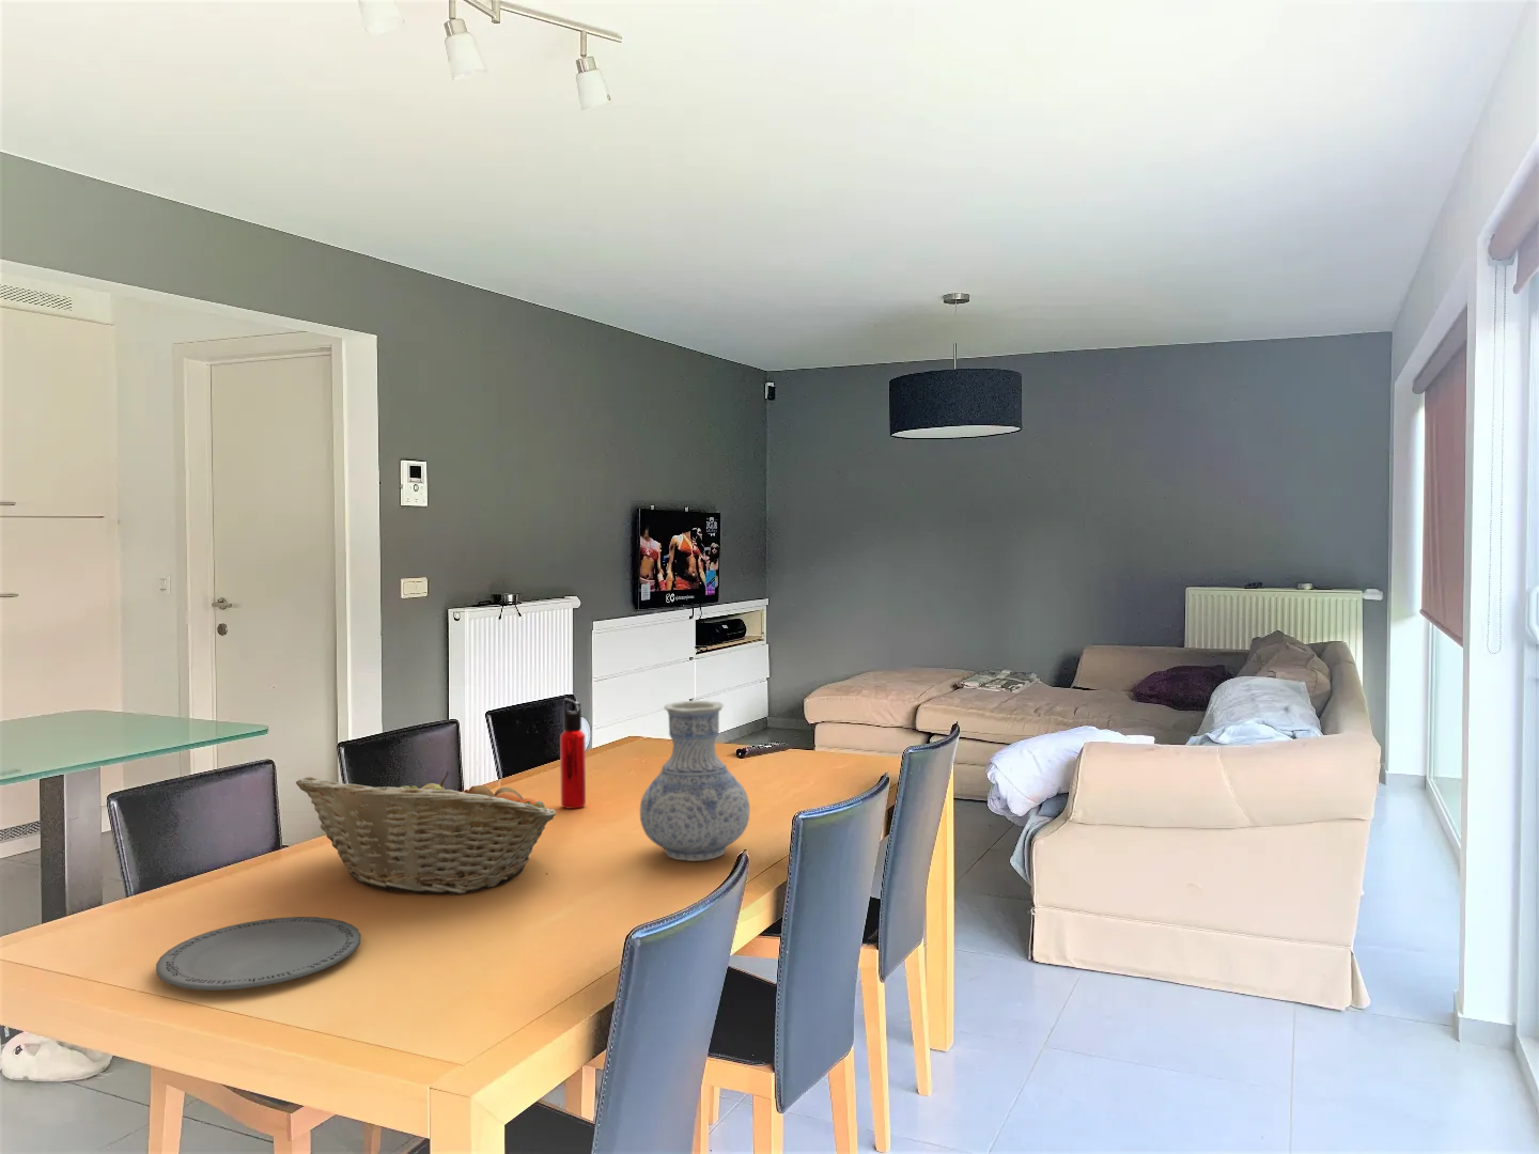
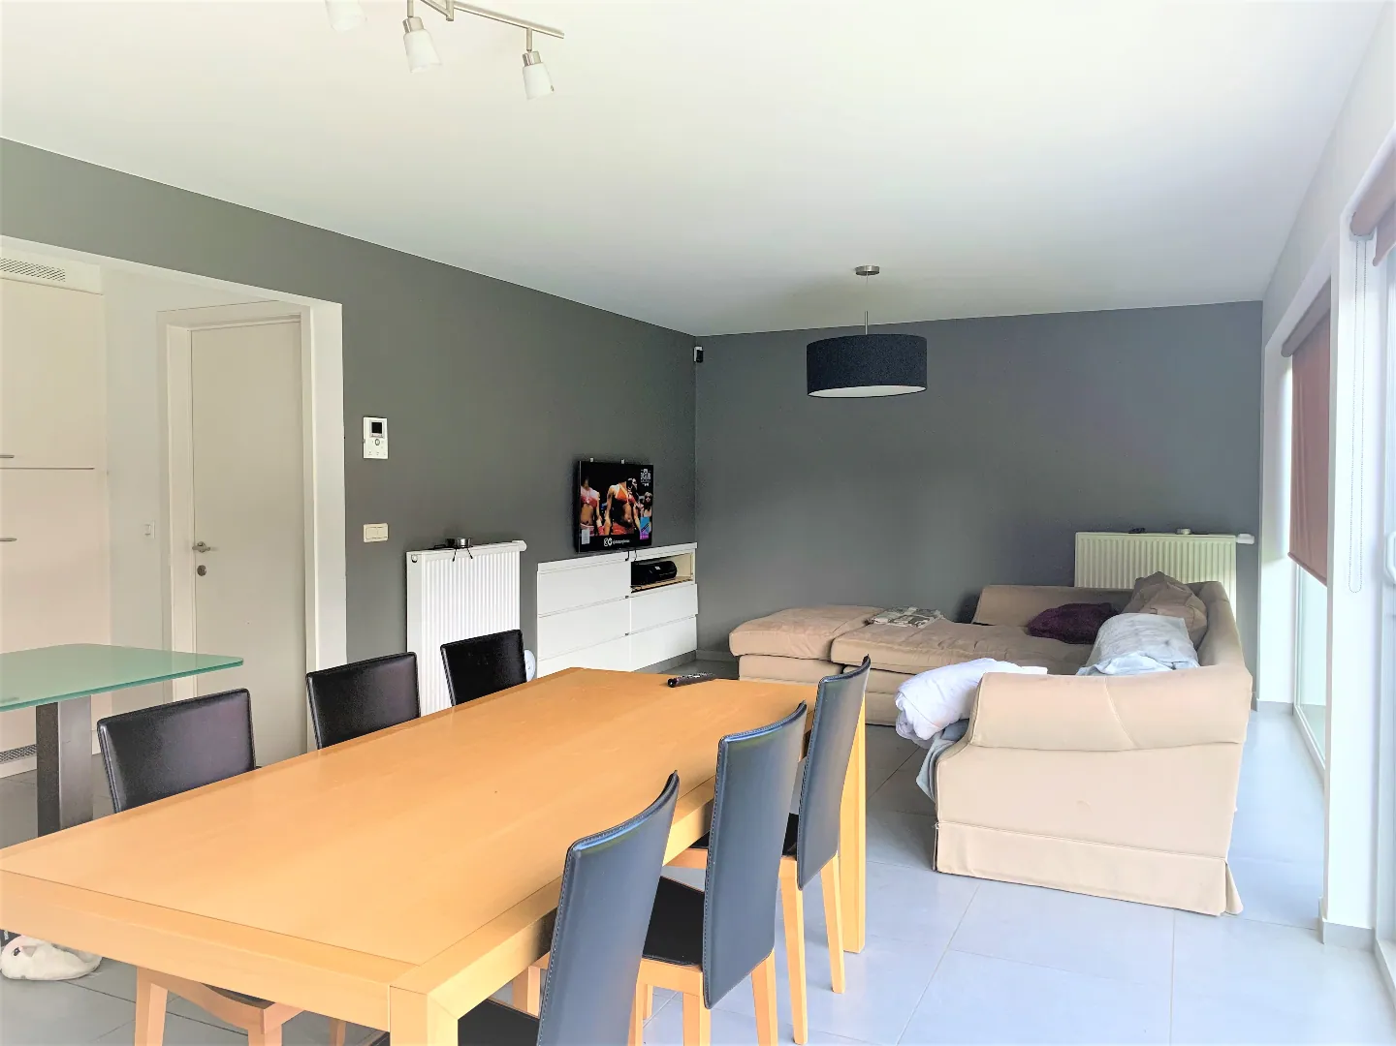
- vase [639,699,751,862]
- fruit basket [294,771,556,896]
- water bottle [559,697,587,810]
- plate [155,915,362,992]
